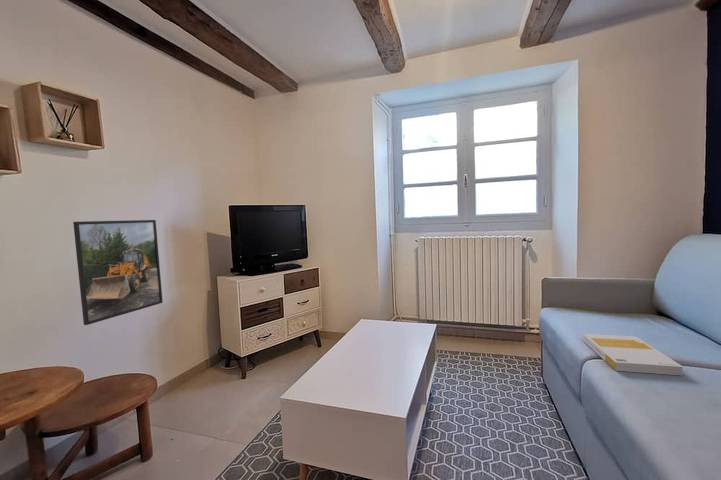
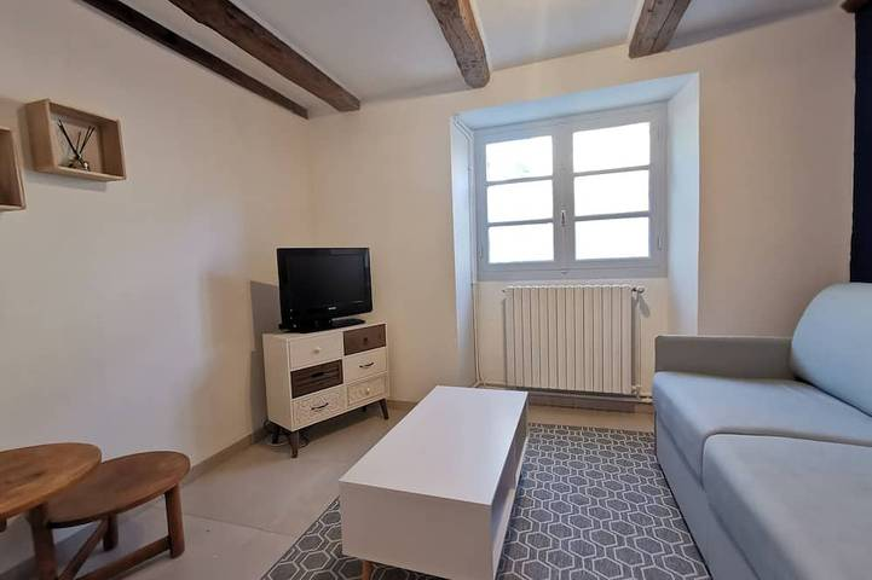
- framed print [72,219,164,326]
- book [582,333,684,376]
